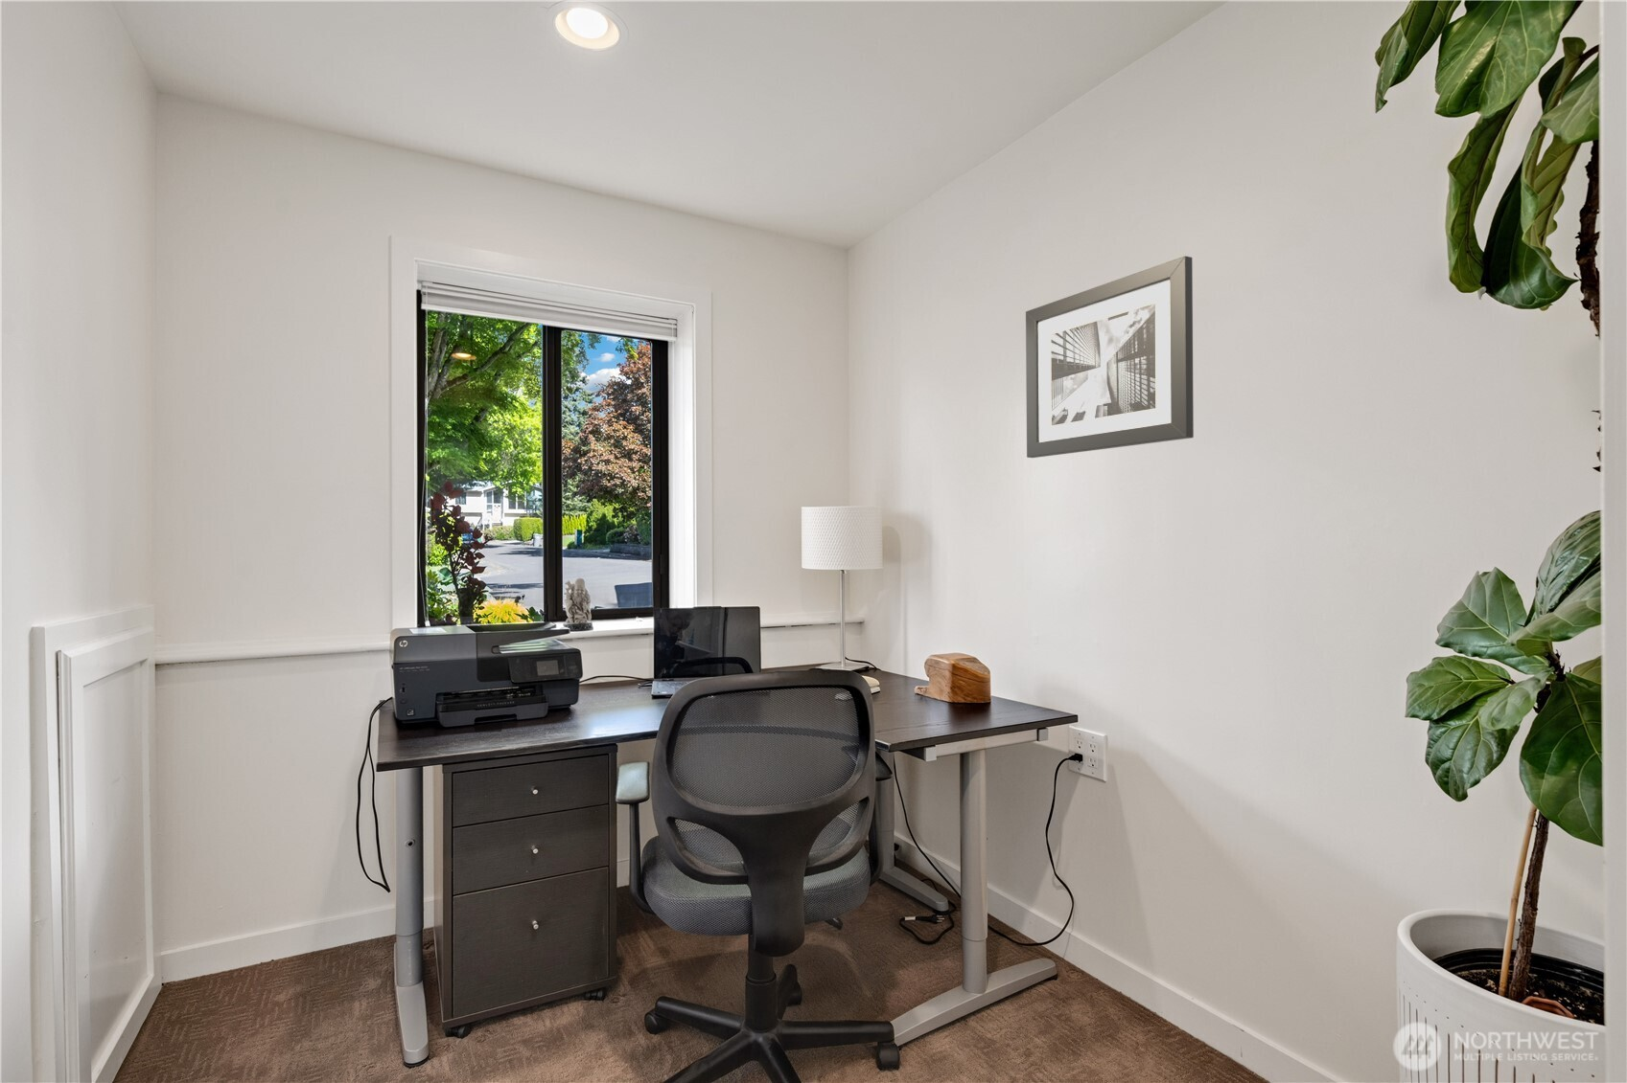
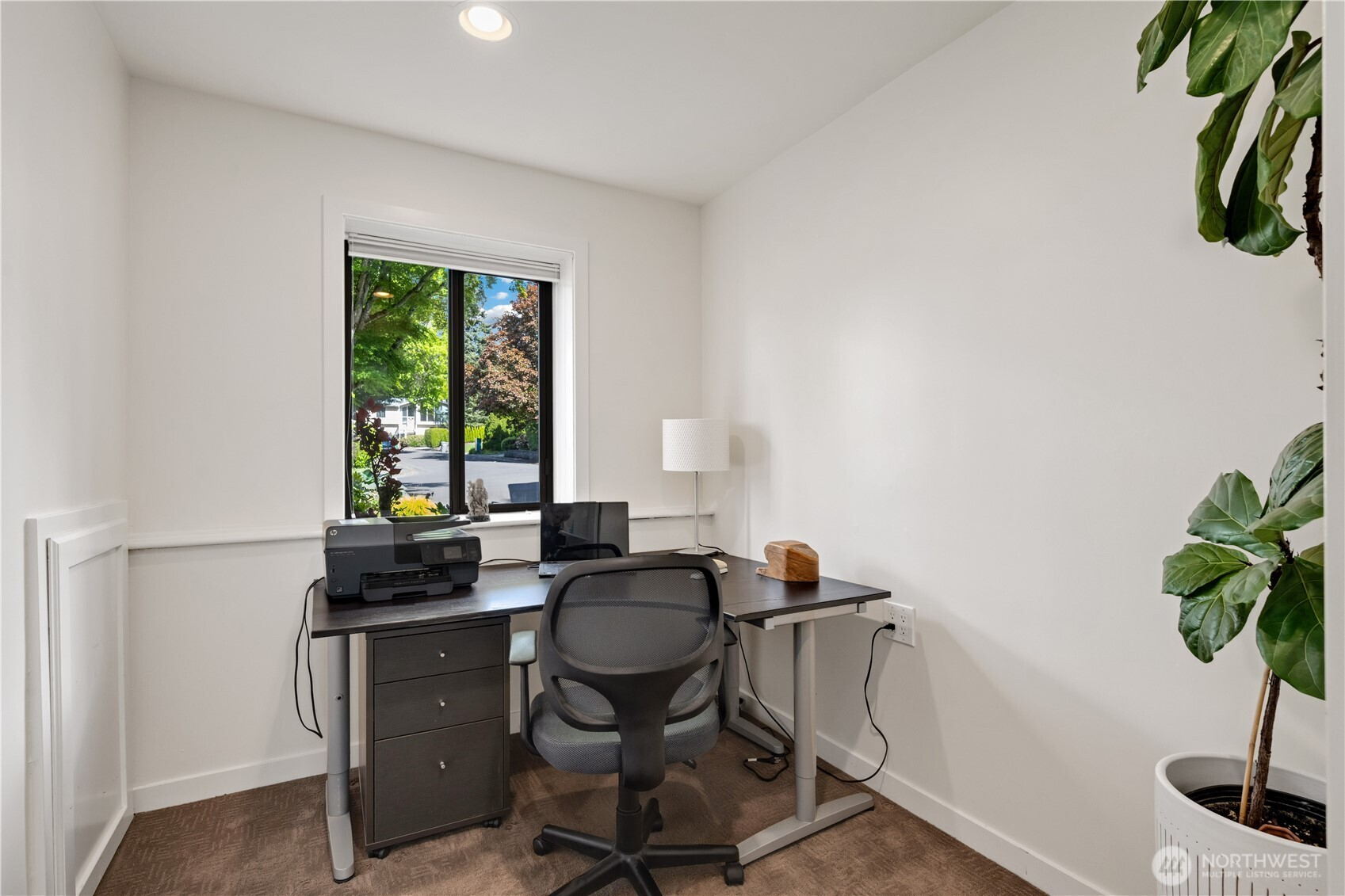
- wall art [1025,255,1195,458]
